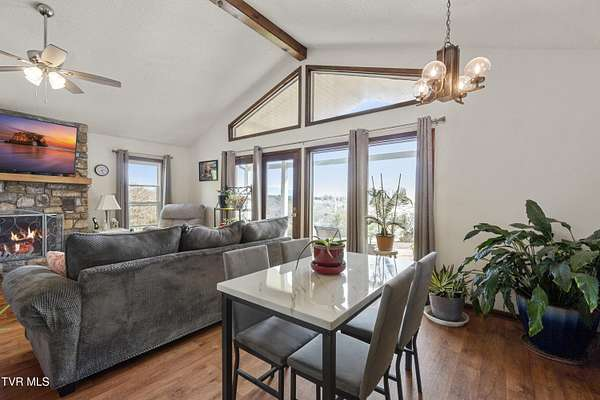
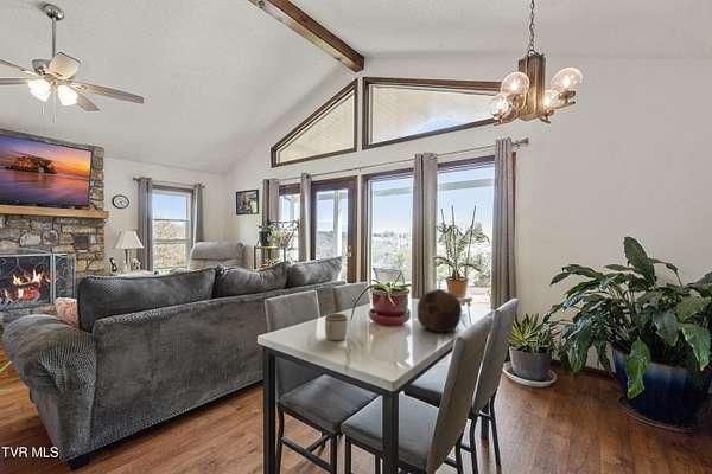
+ soccer ball [417,288,463,333]
+ mug [324,313,348,341]
